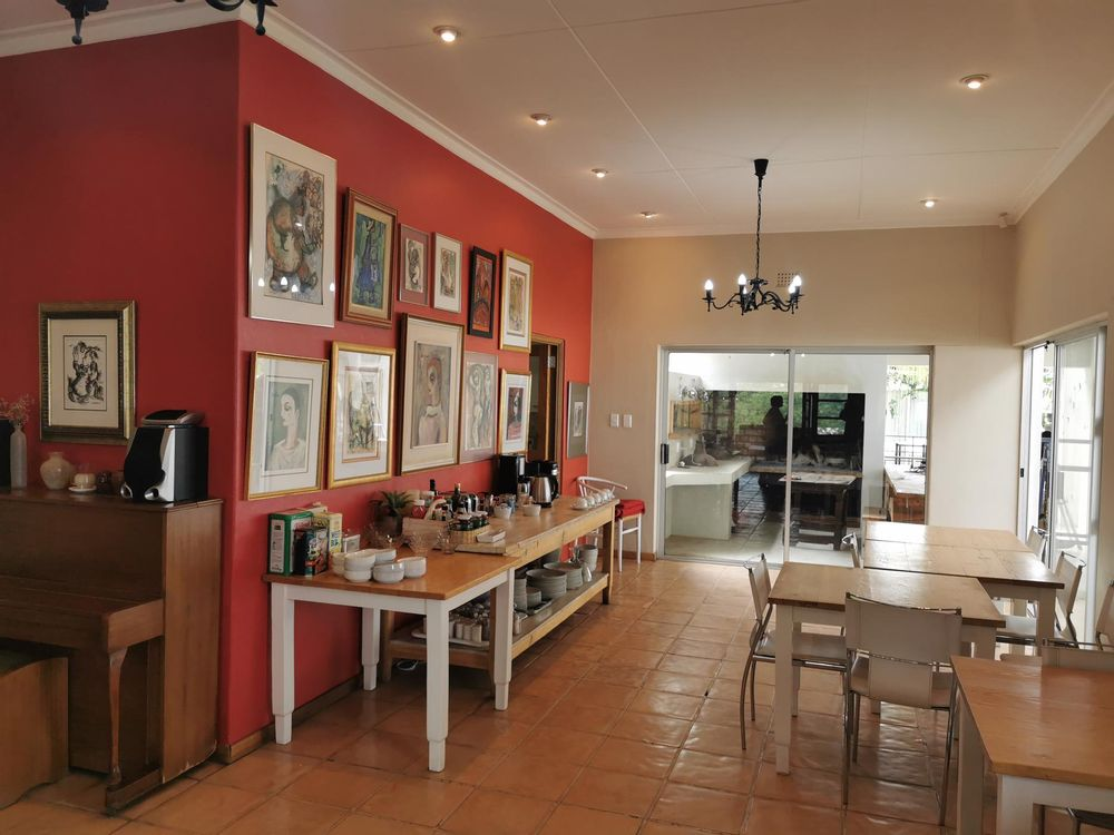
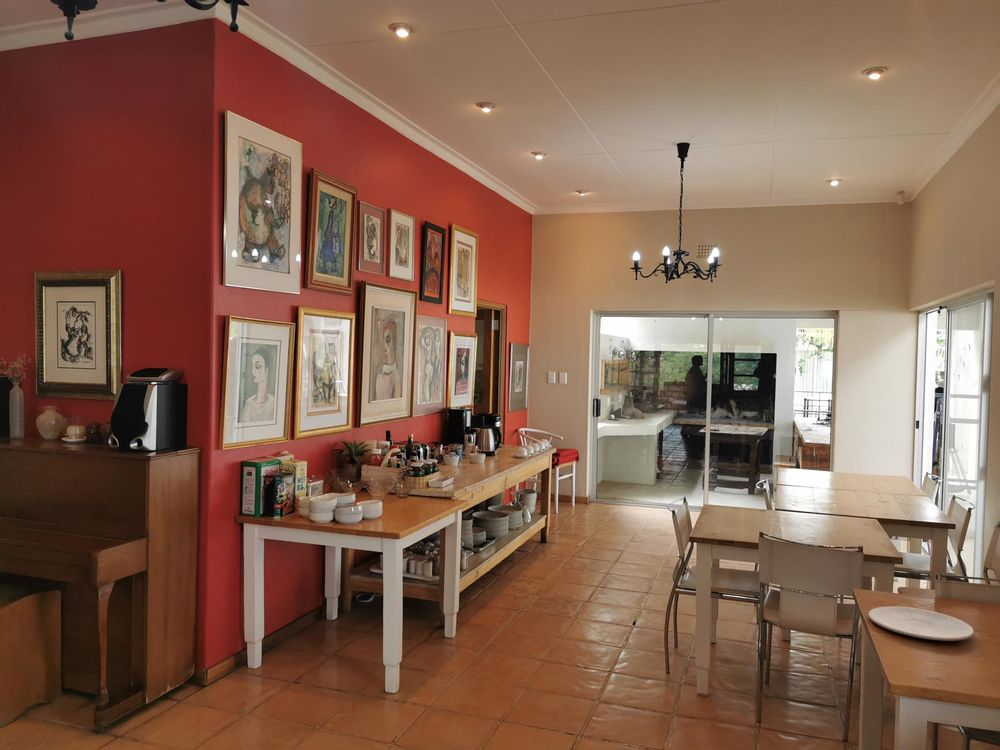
+ plate [868,605,975,642]
